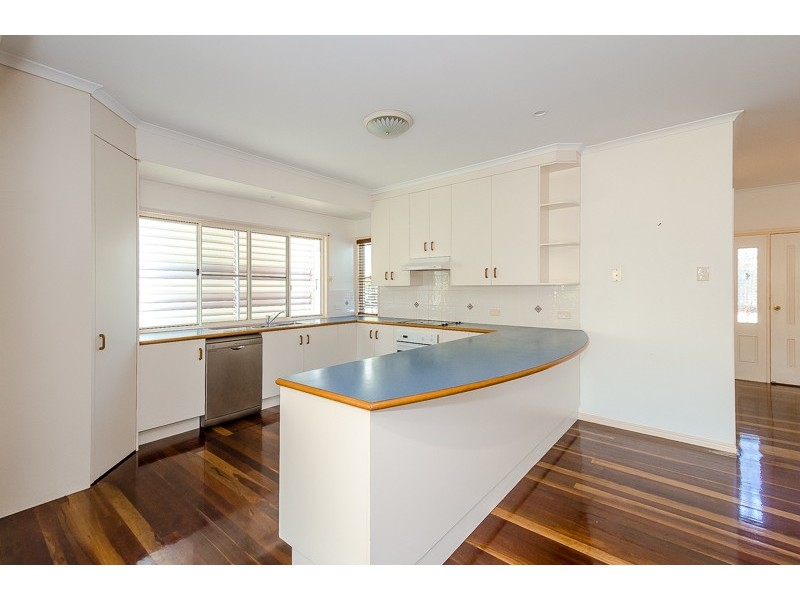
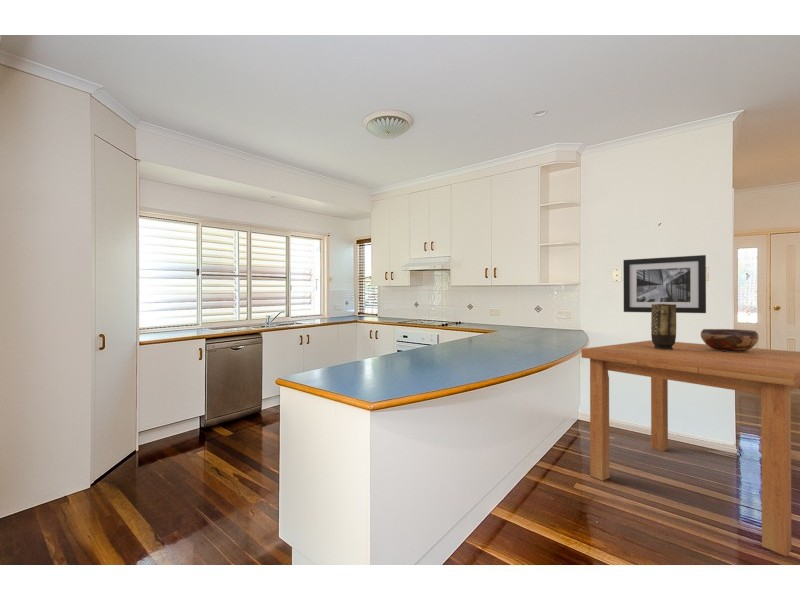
+ decorative bowl [700,328,760,352]
+ vase [650,304,677,350]
+ dining table [580,339,800,557]
+ wall art [622,254,707,314]
